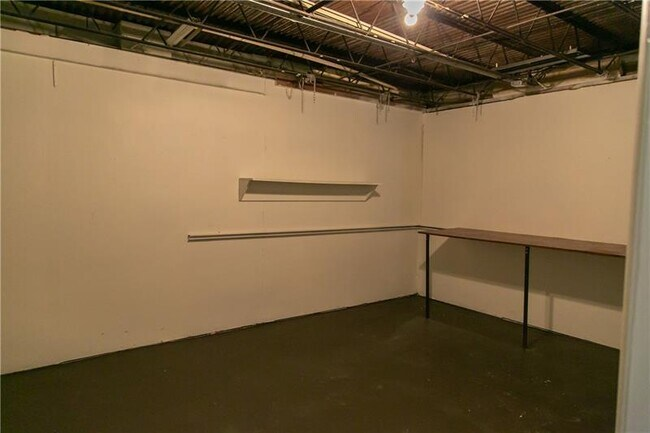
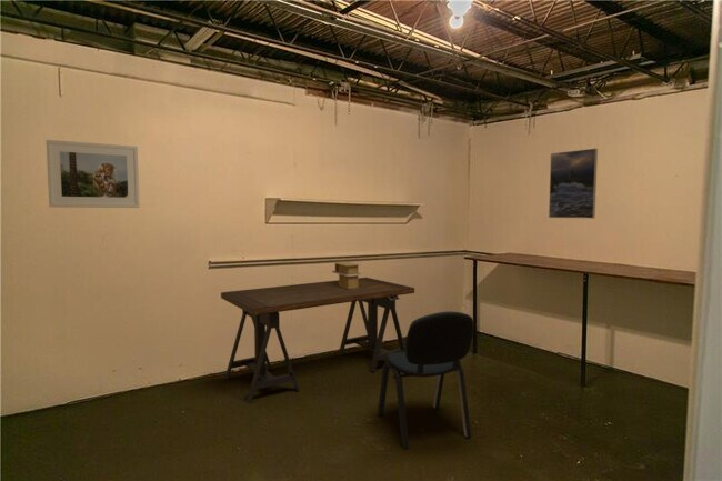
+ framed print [548,148,599,220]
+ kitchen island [331,261,362,289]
+ desk [220,277,415,404]
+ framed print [46,139,140,209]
+ office chair [377,311,474,450]
